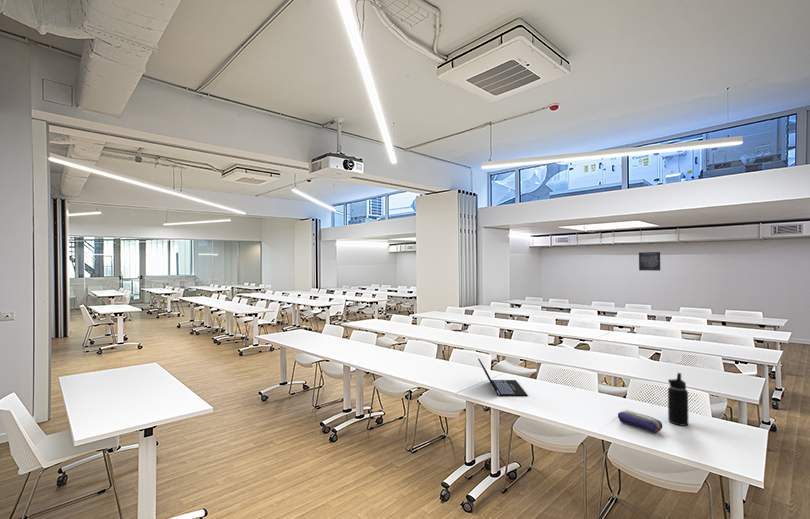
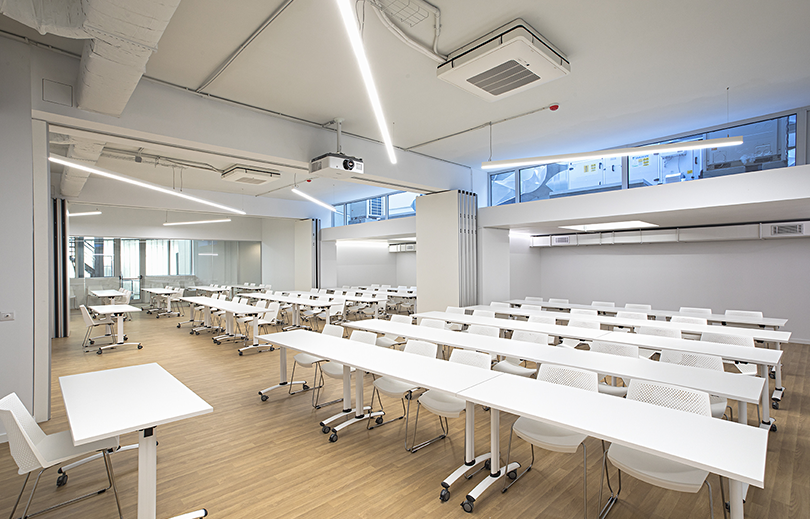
- pencil case [617,409,663,434]
- wall art [638,251,661,272]
- water bottle [667,372,689,427]
- laptop [477,358,529,397]
